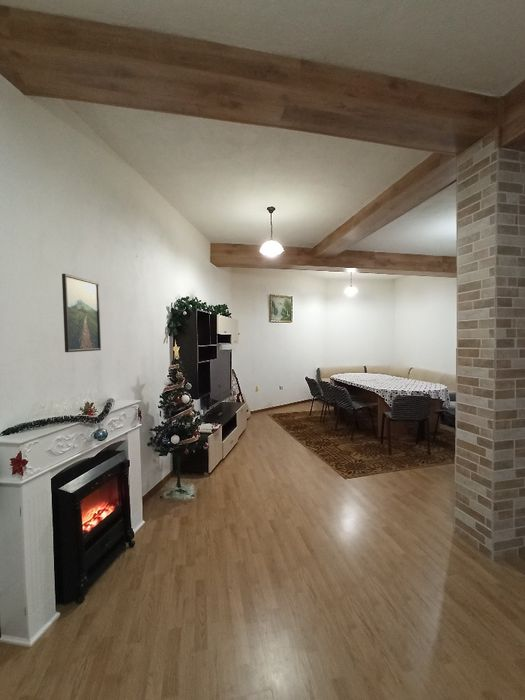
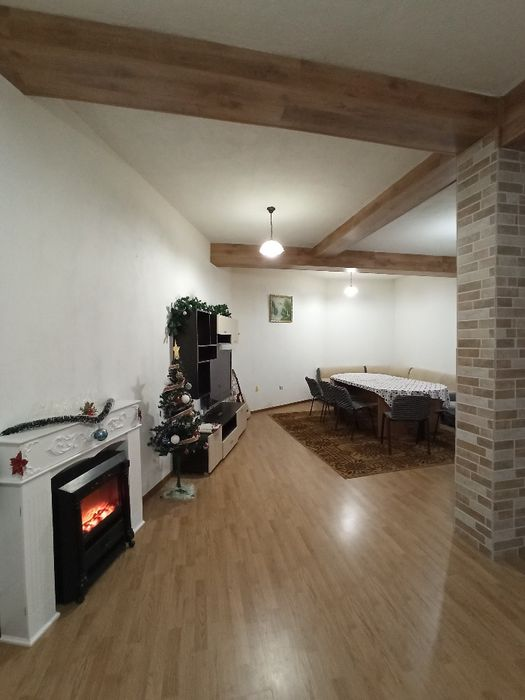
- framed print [61,273,102,353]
